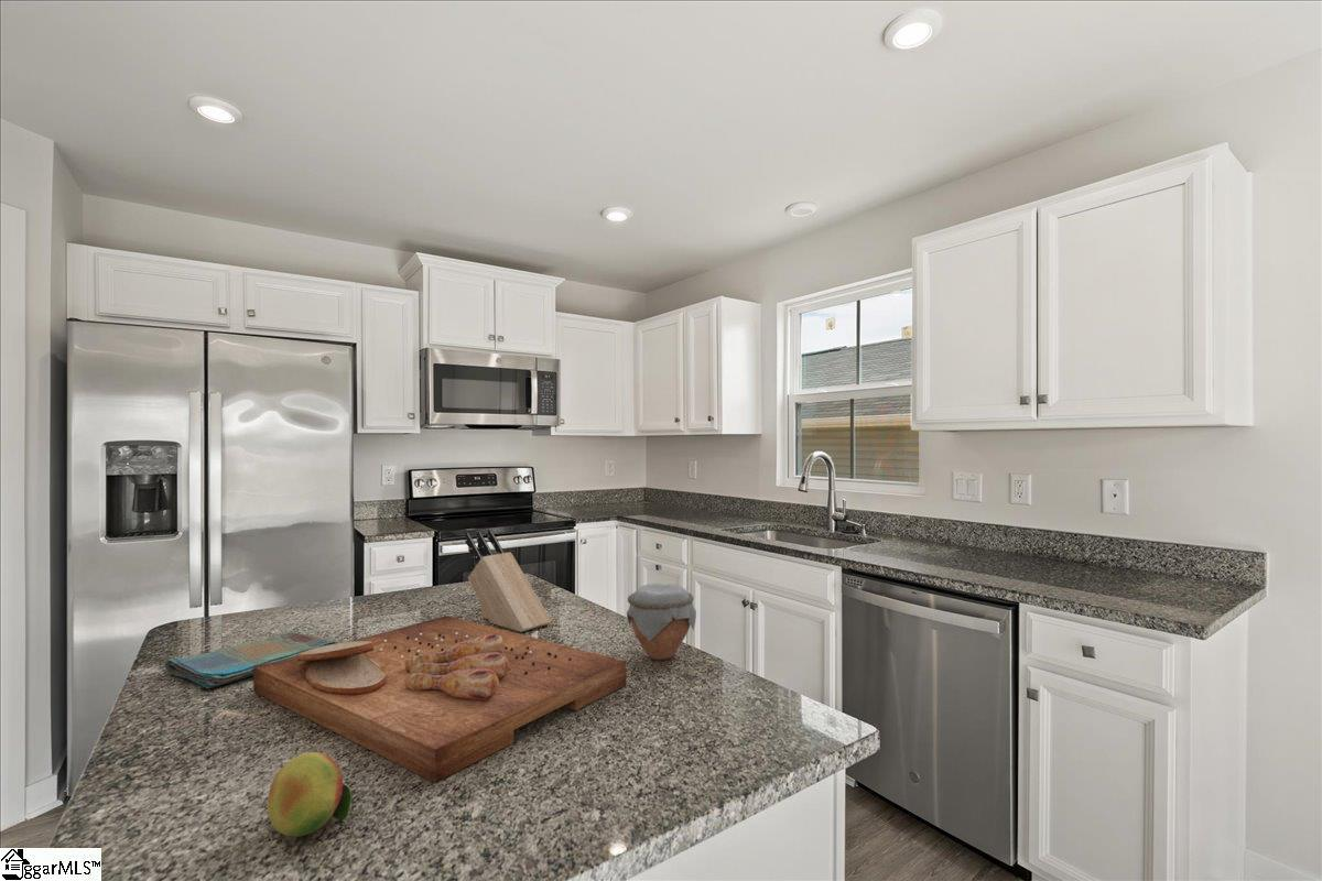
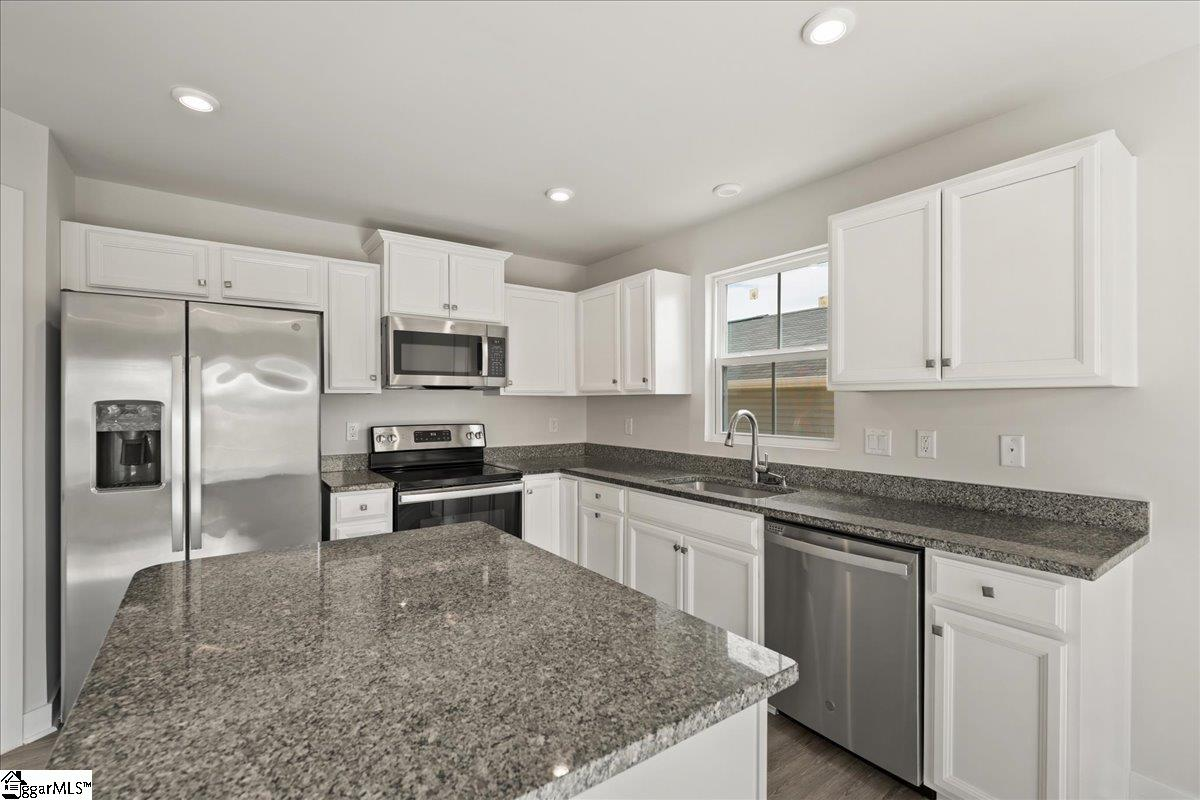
- knife block [464,529,553,633]
- dish towel [164,630,338,689]
- fruit [267,751,353,838]
- jar [626,583,697,661]
- cutting board [252,614,627,784]
